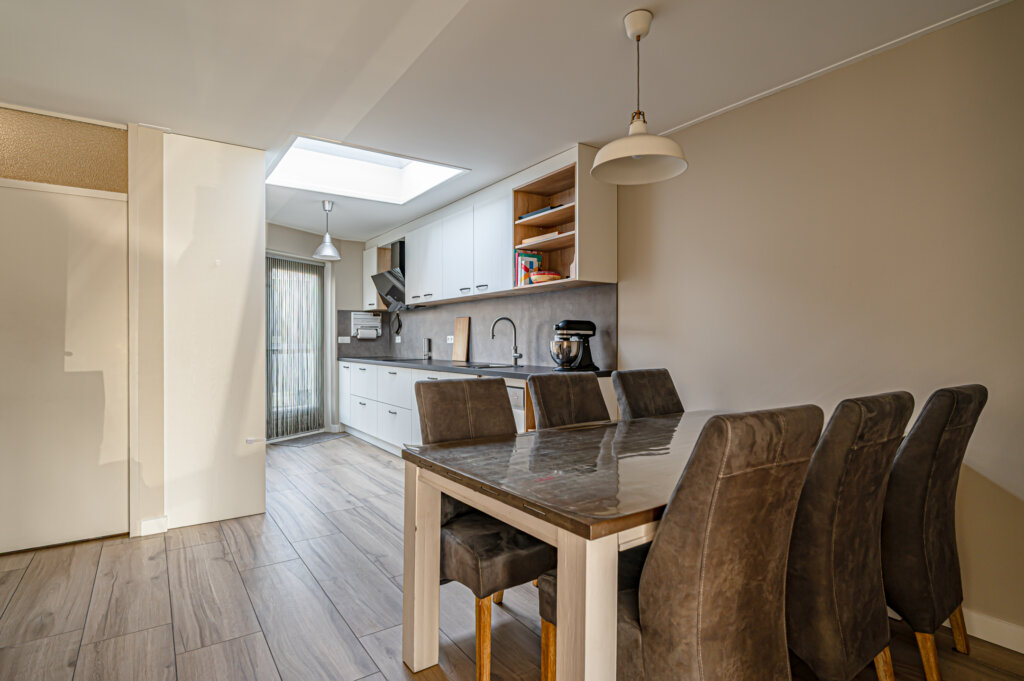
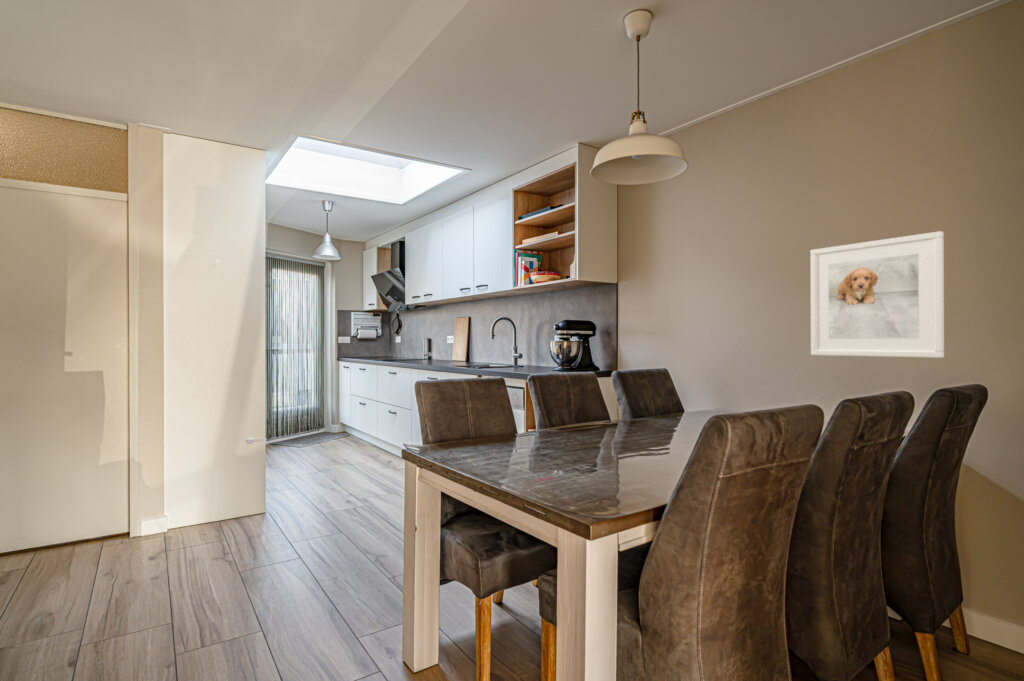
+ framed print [810,230,945,359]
